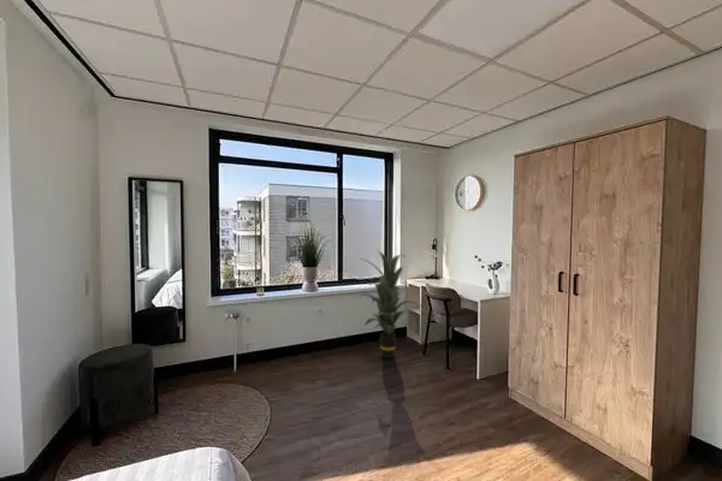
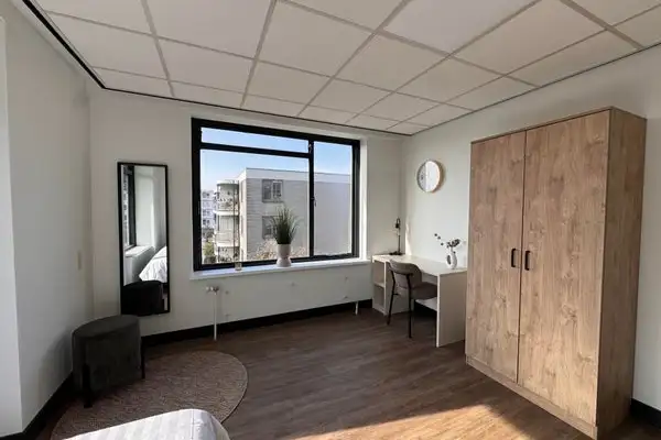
- indoor plant [356,249,422,360]
